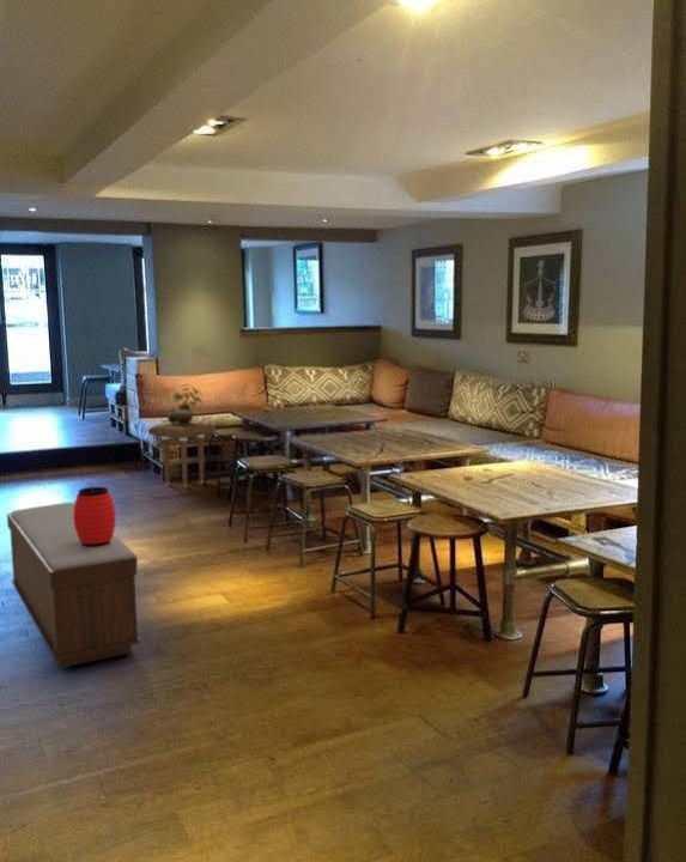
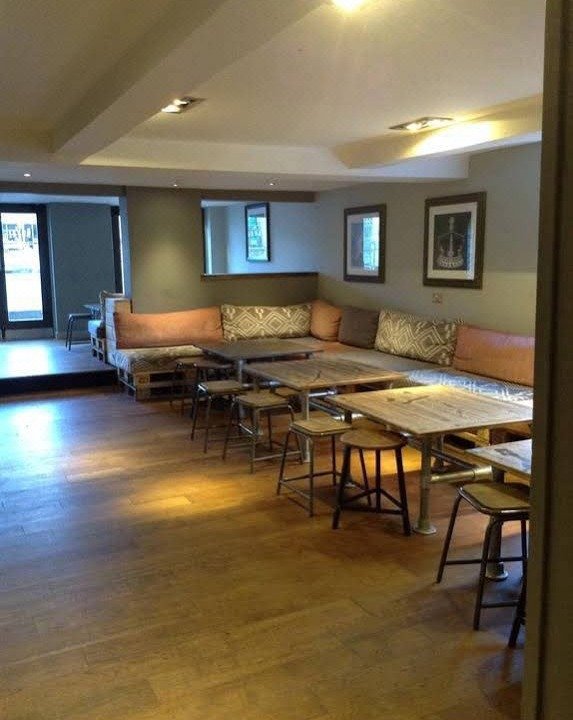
- lantern [73,481,117,547]
- side table [147,421,218,488]
- bench [6,502,141,669]
- potted plant [166,383,205,425]
